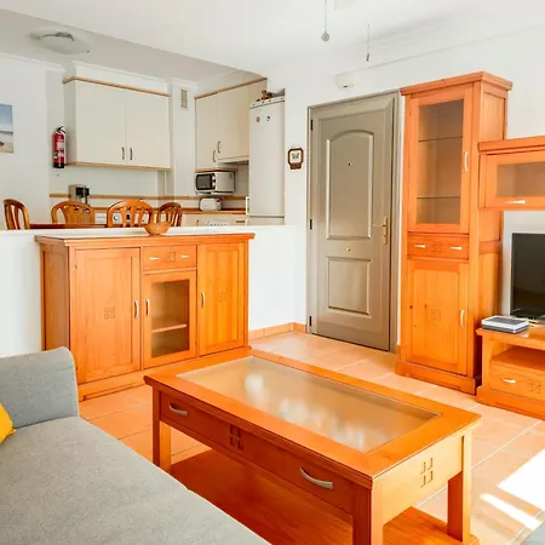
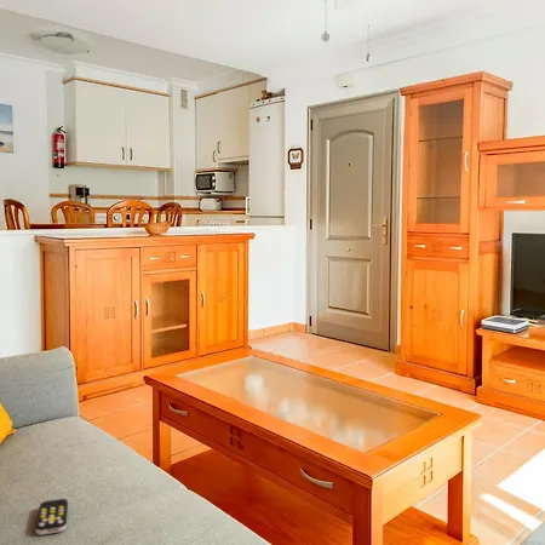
+ remote control [35,498,69,535]
